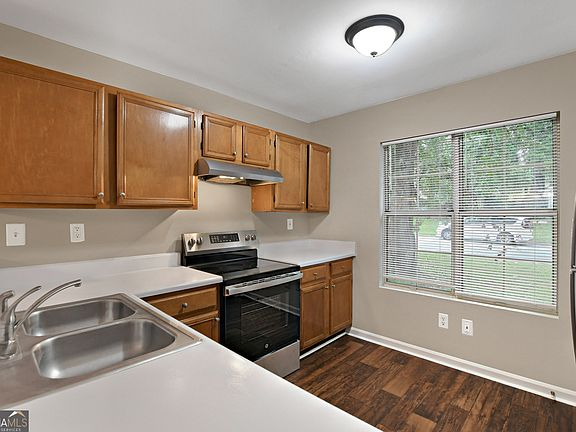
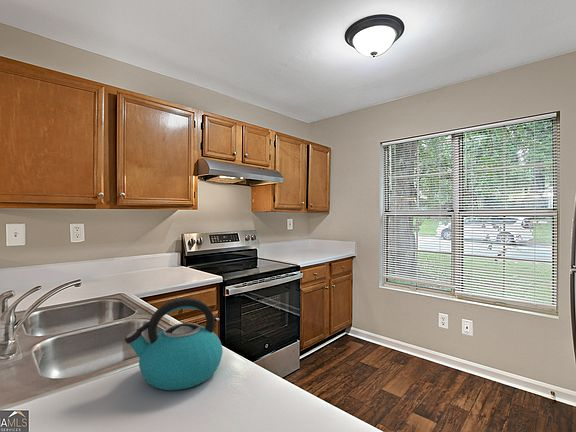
+ kettle [124,297,224,391]
